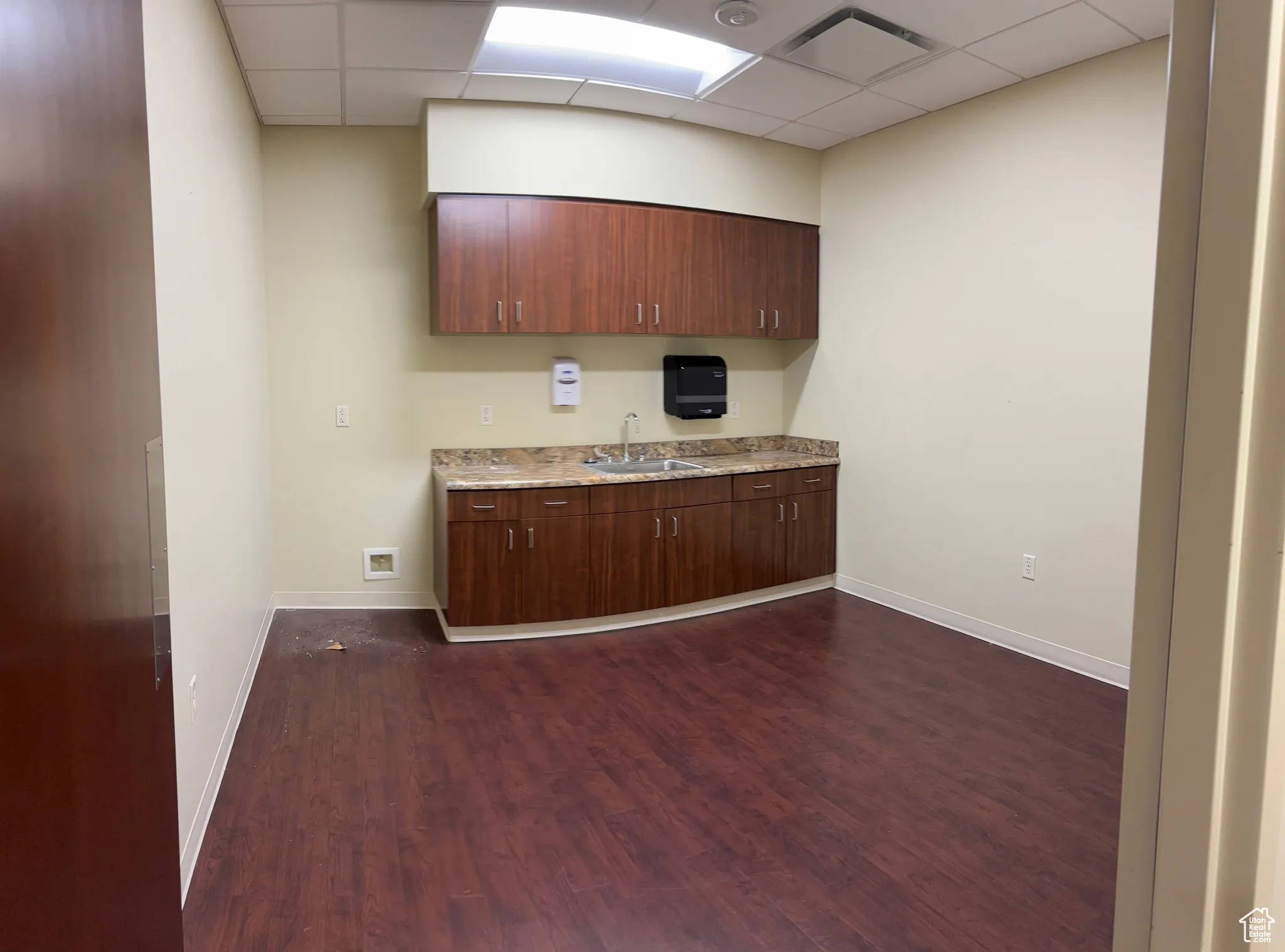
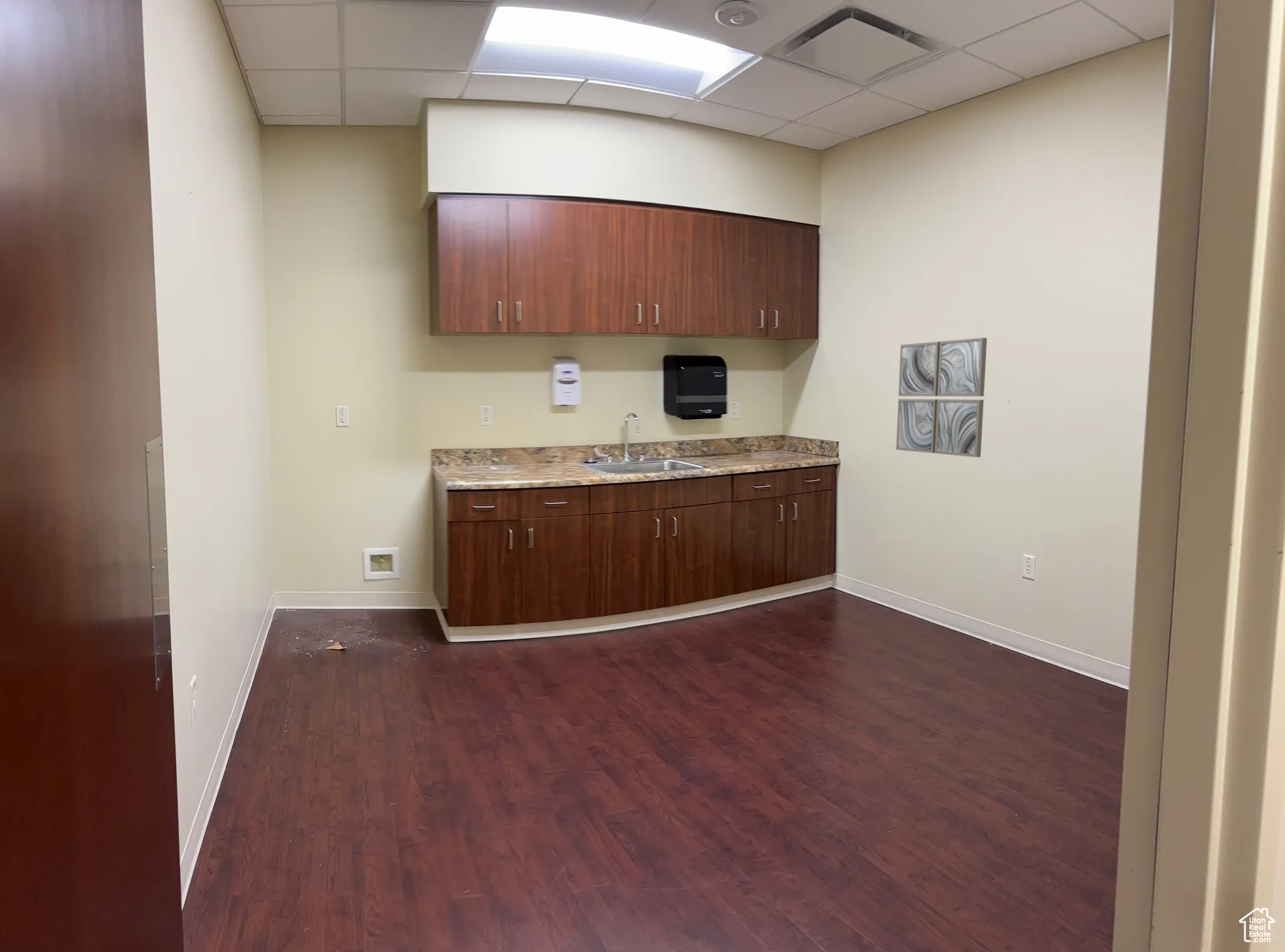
+ wall art [895,337,988,458]
